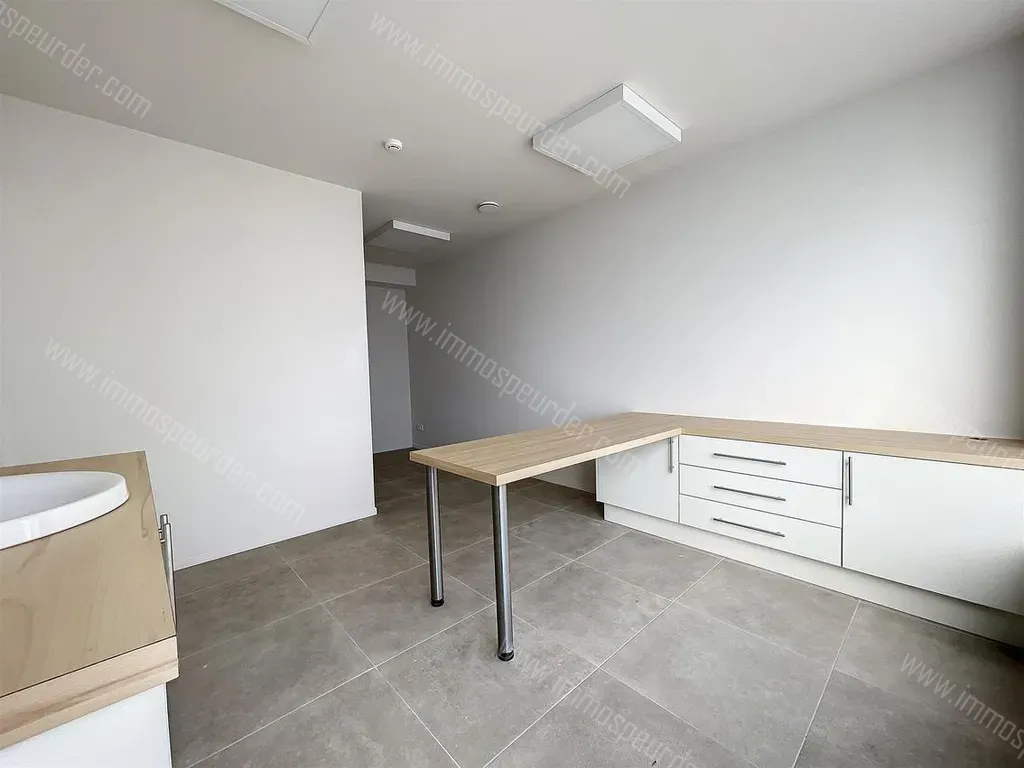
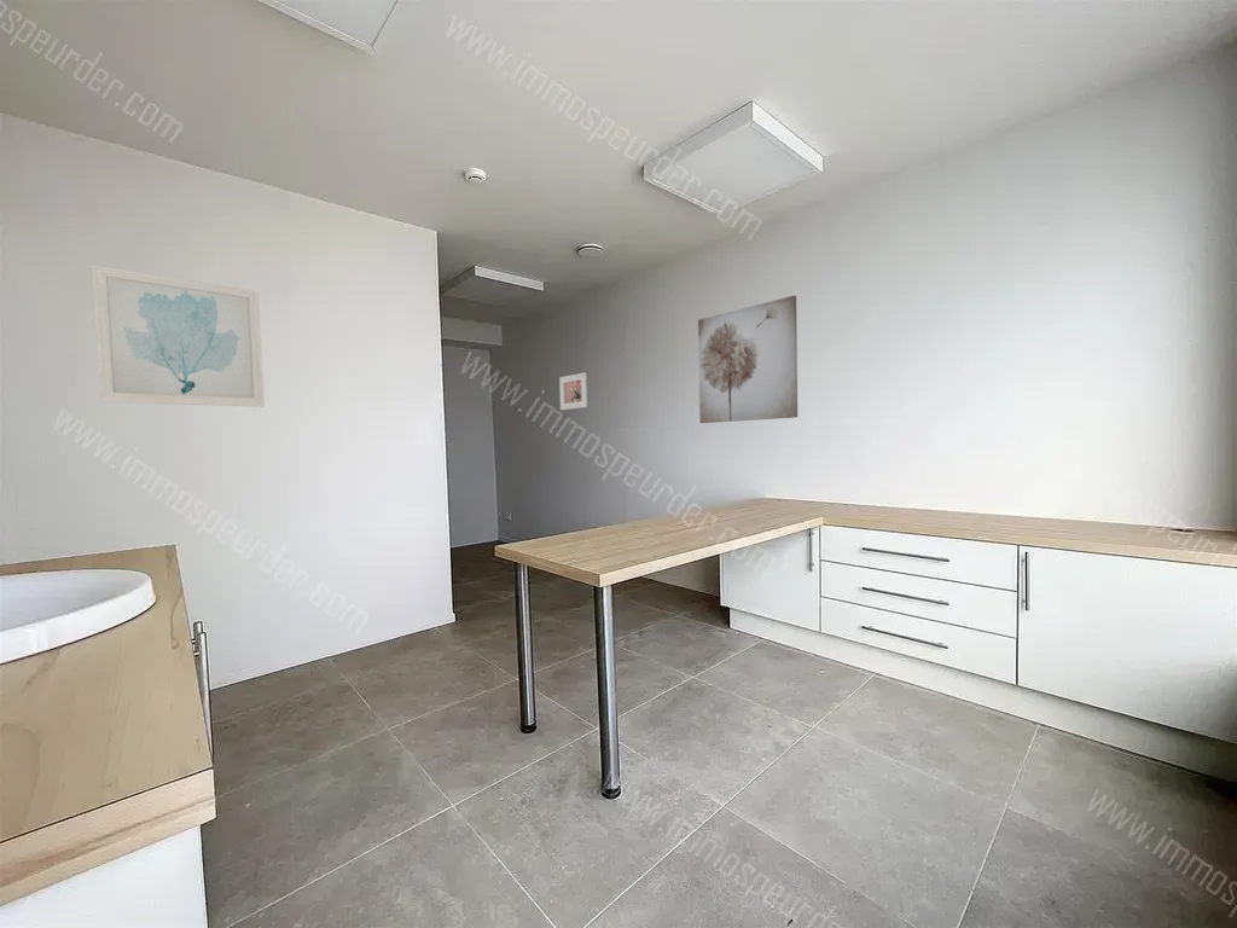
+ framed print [558,371,588,411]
+ wall art [91,265,266,408]
+ wall art [697,295,798,424]
